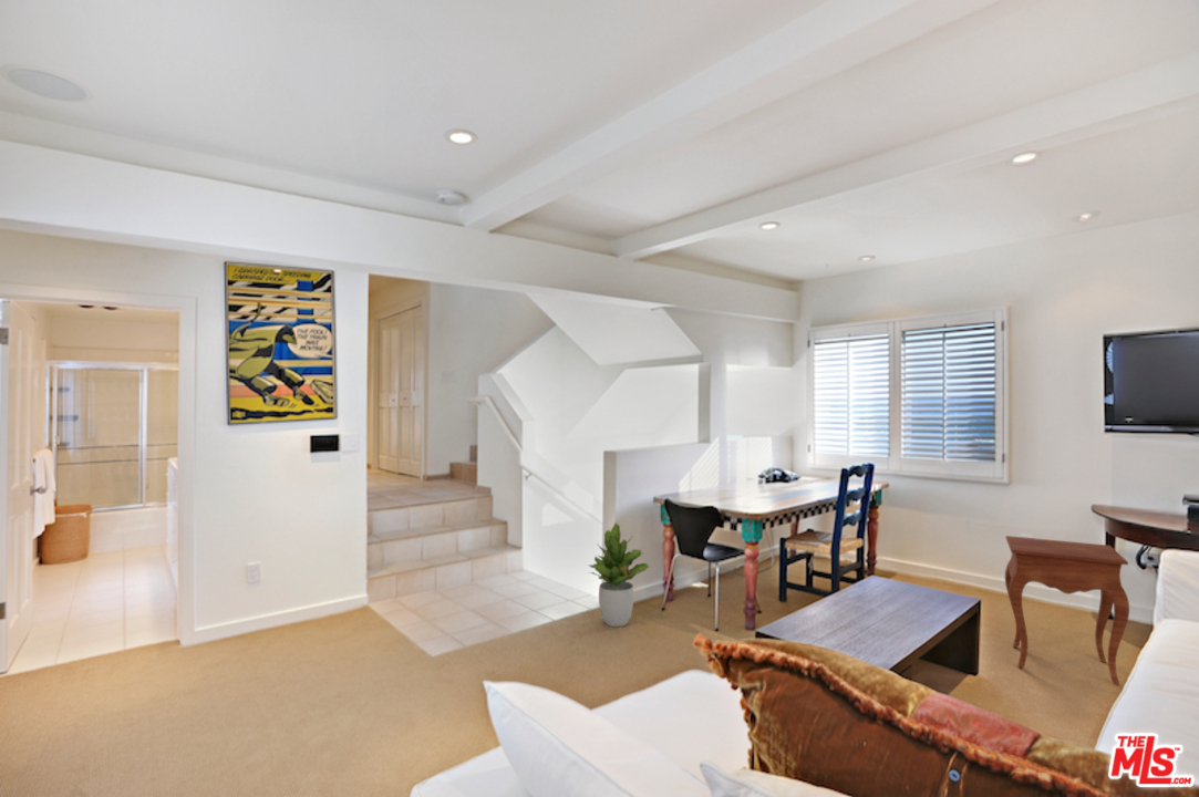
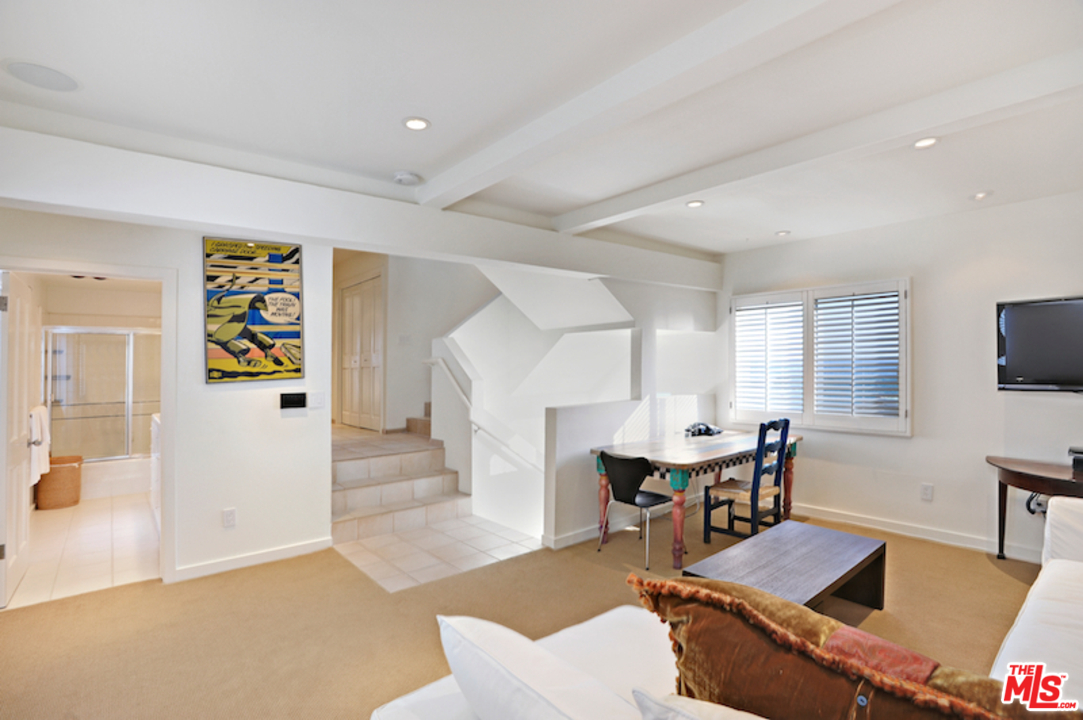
- potted plant [588,522,651,628]
- side table [1004,535,1130,687]
